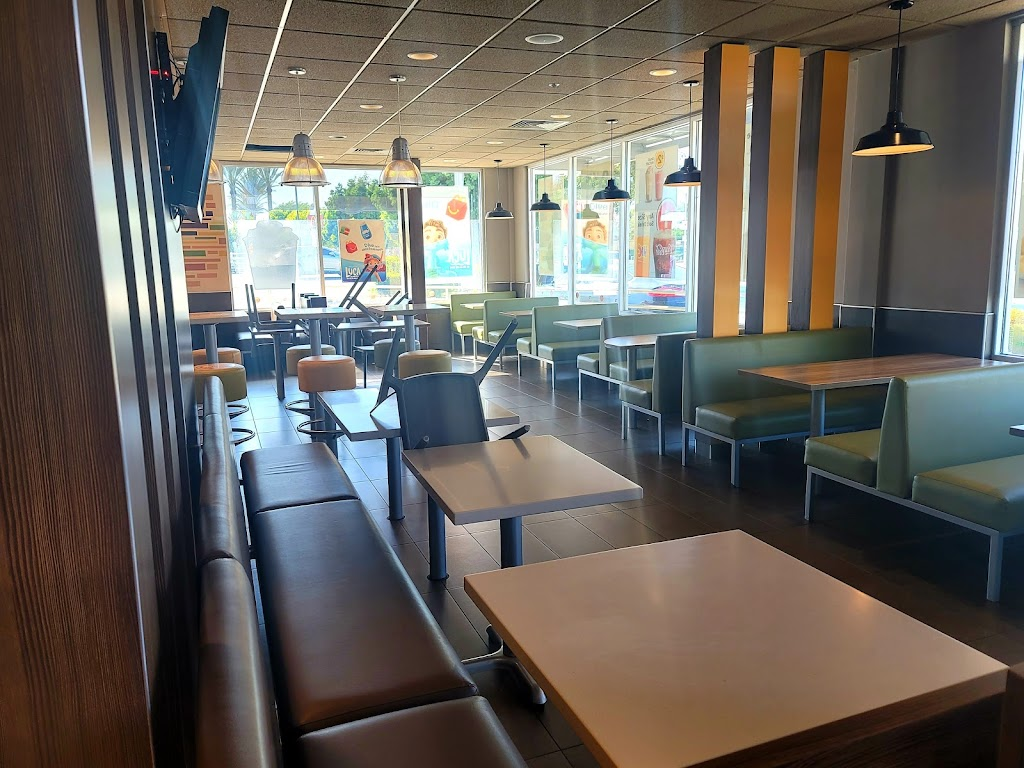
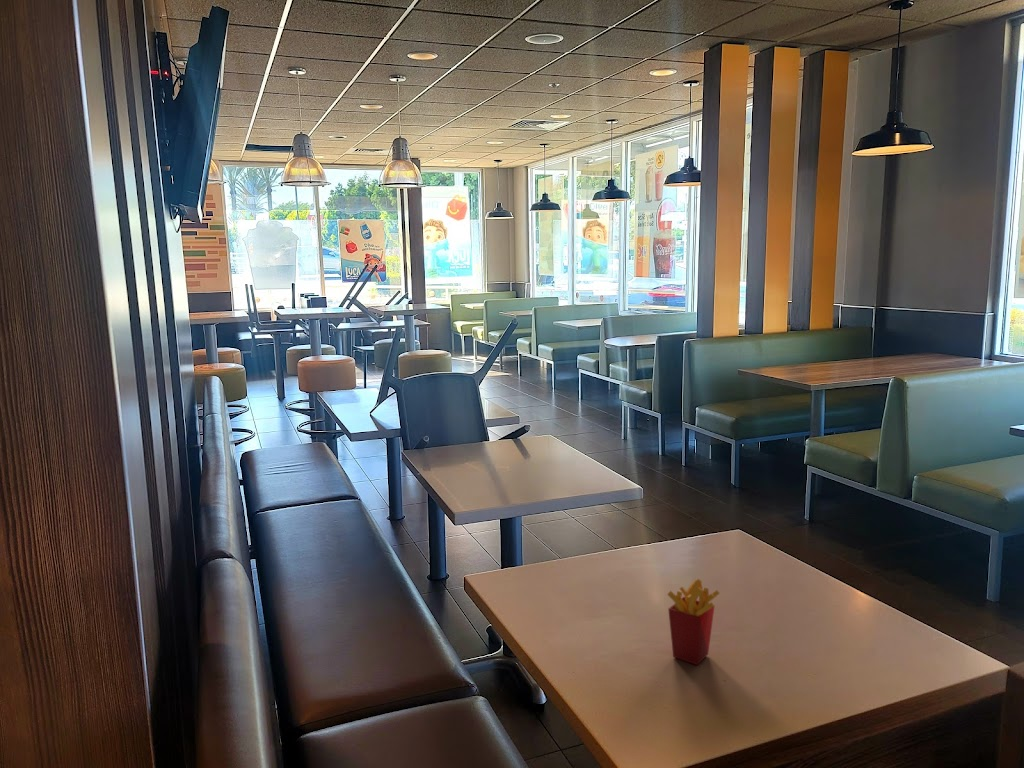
+ french fries [666,578,720,666]
